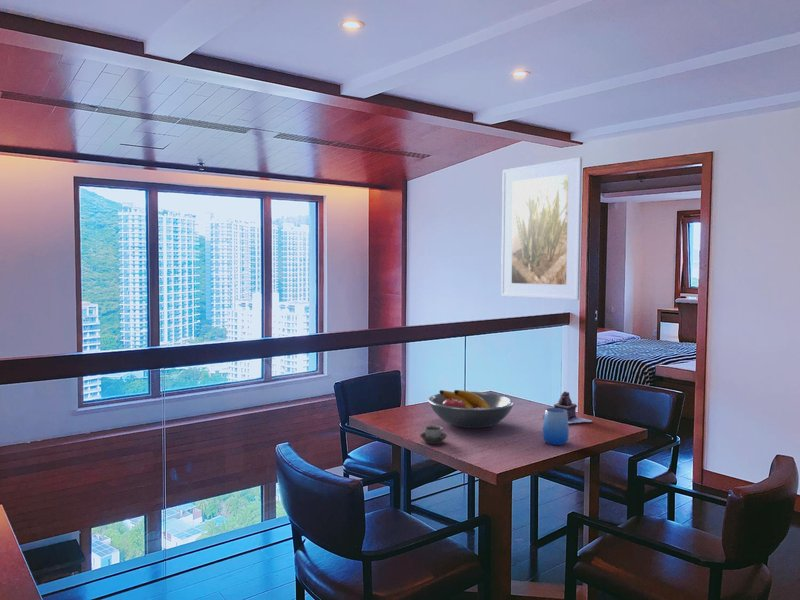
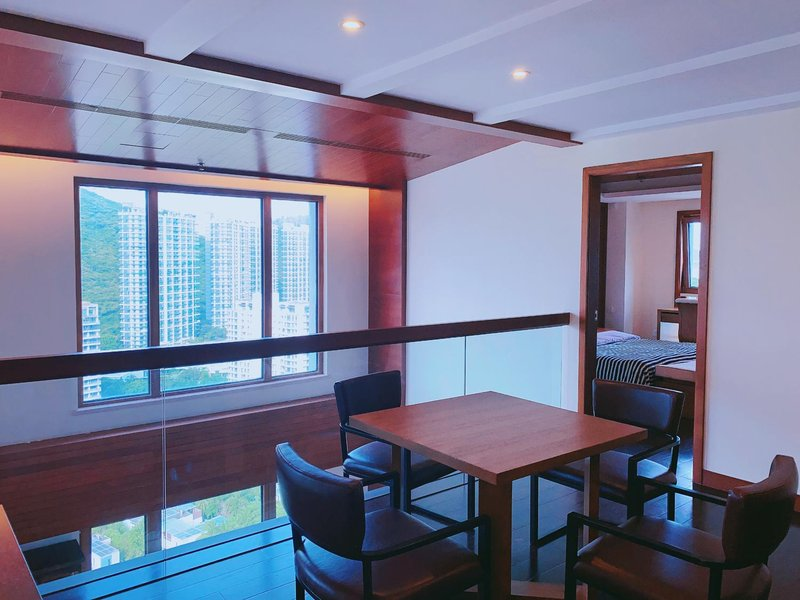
- cup [419,425,448,445]
- teapot [542,390,594,424]
- cup [542,407,570,446]
- fruit bowl [427,389,515,429]
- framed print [500,156,583,301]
